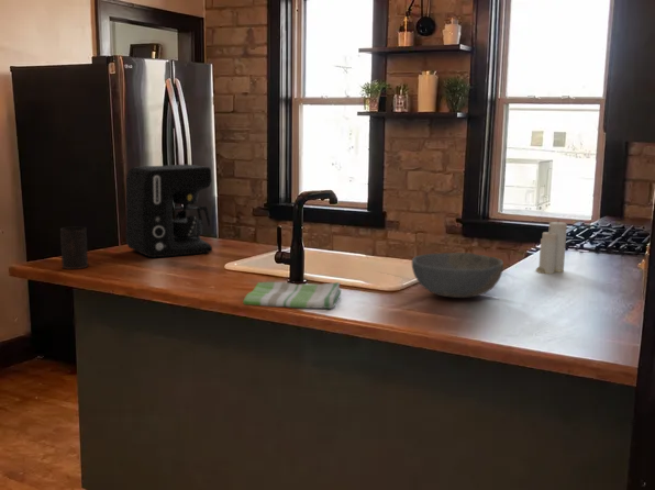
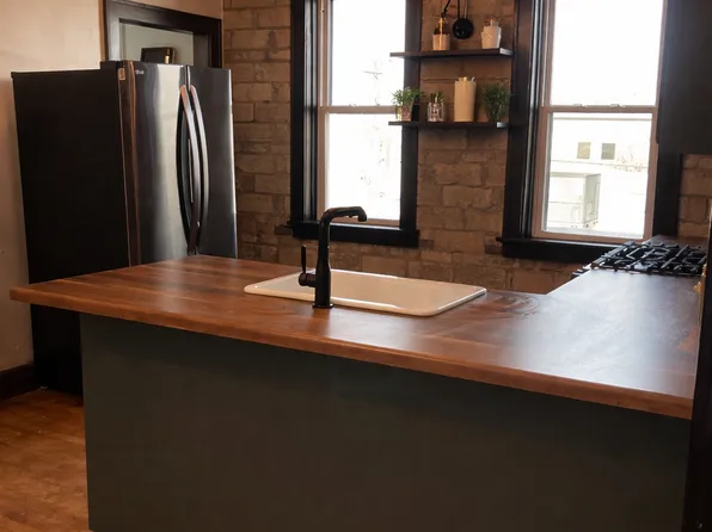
- coffee maker [125,164,213,258]
- candle [534,221,568,275]
- cup [59,226,89,270]
- bowl [411,252,504,299]
- dish towel [242,281,342,310]
